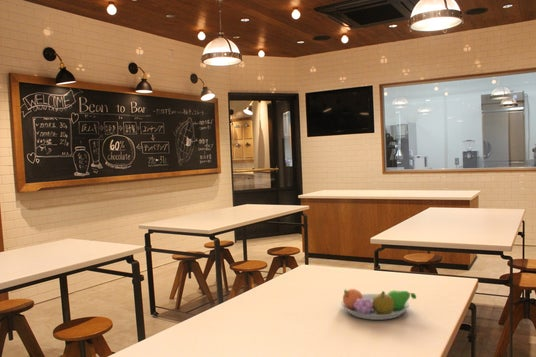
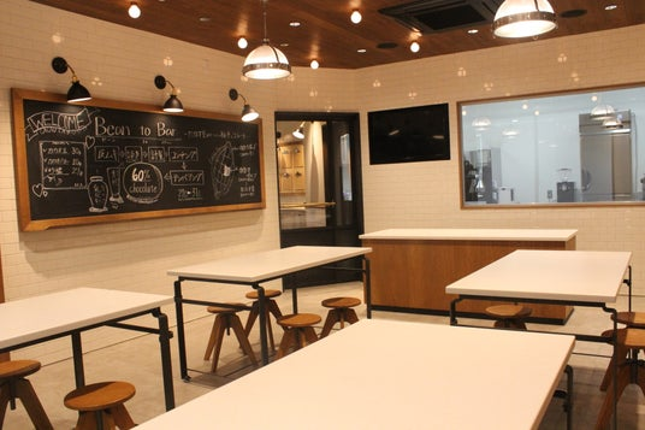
- fruit bowl [340,288,417,321]
